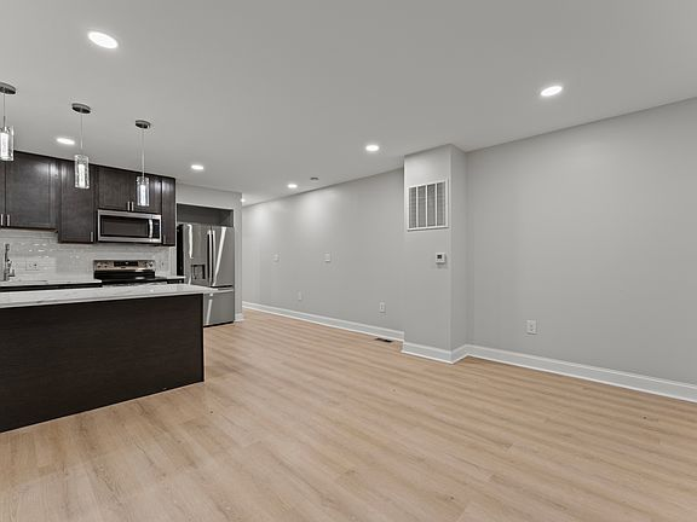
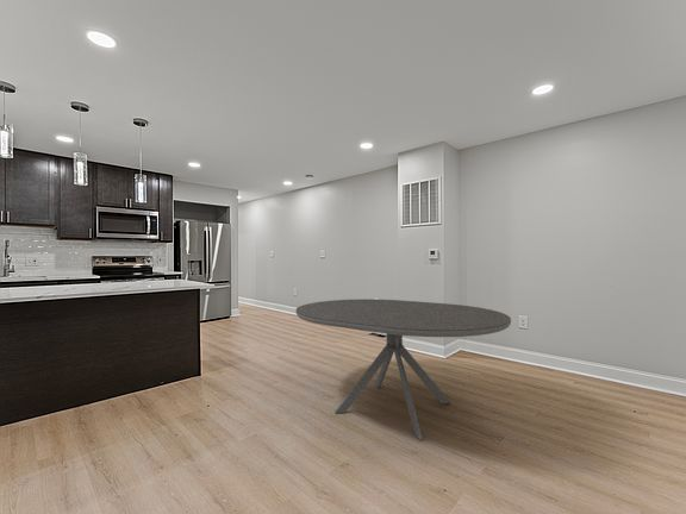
+ dining table [295,299,512,441]
